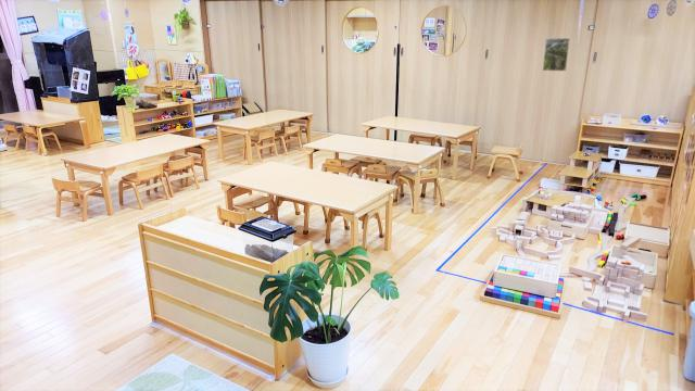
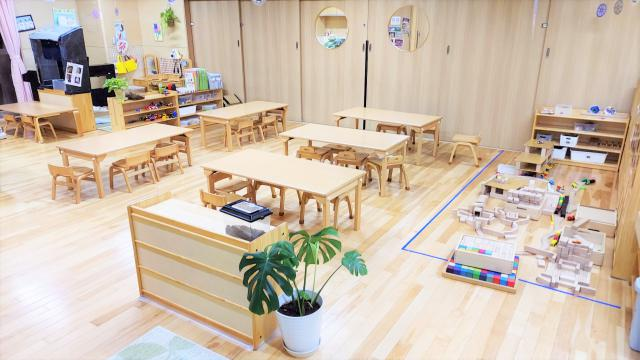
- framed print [542,37,571,72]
